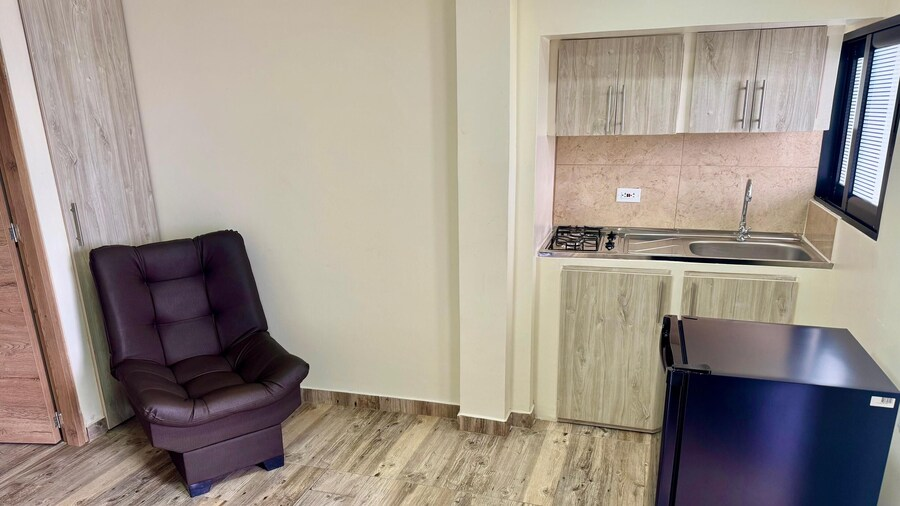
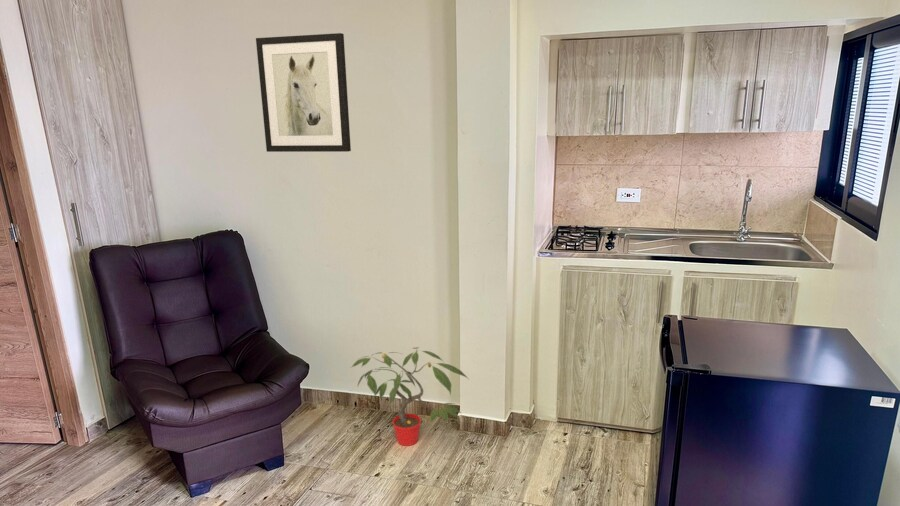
+ potted plant [350,346,469,447]
+ wall art [255,32,352,153]
